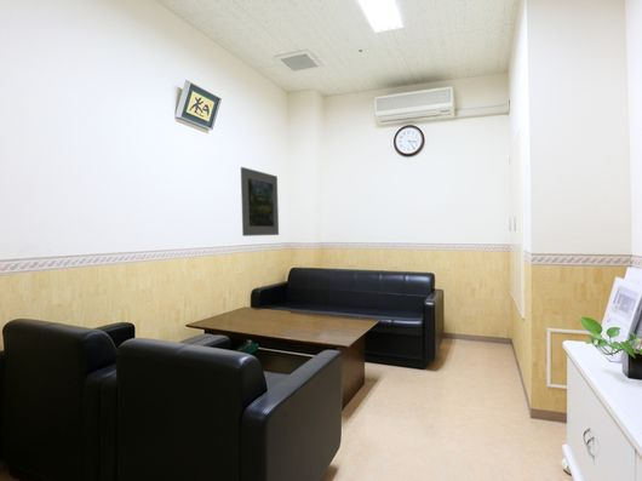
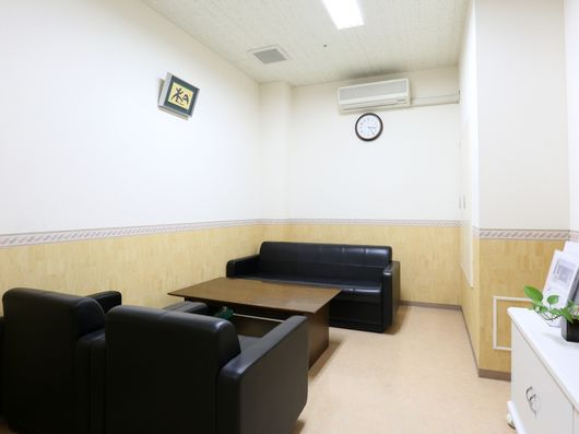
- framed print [240,166,280,237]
